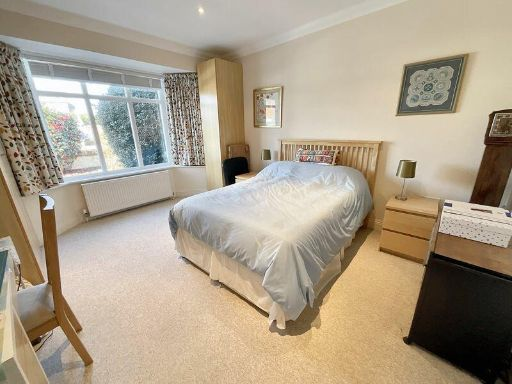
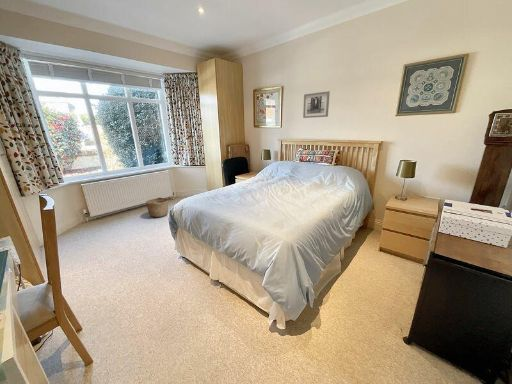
+ basket [145,196,169,218]
+ wall art [302,90,331,119]
